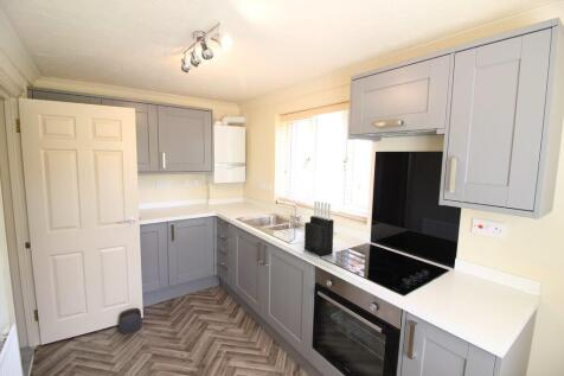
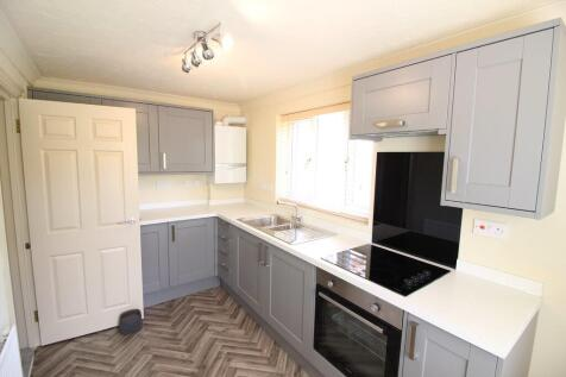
- knife block [303,199,335,257]
